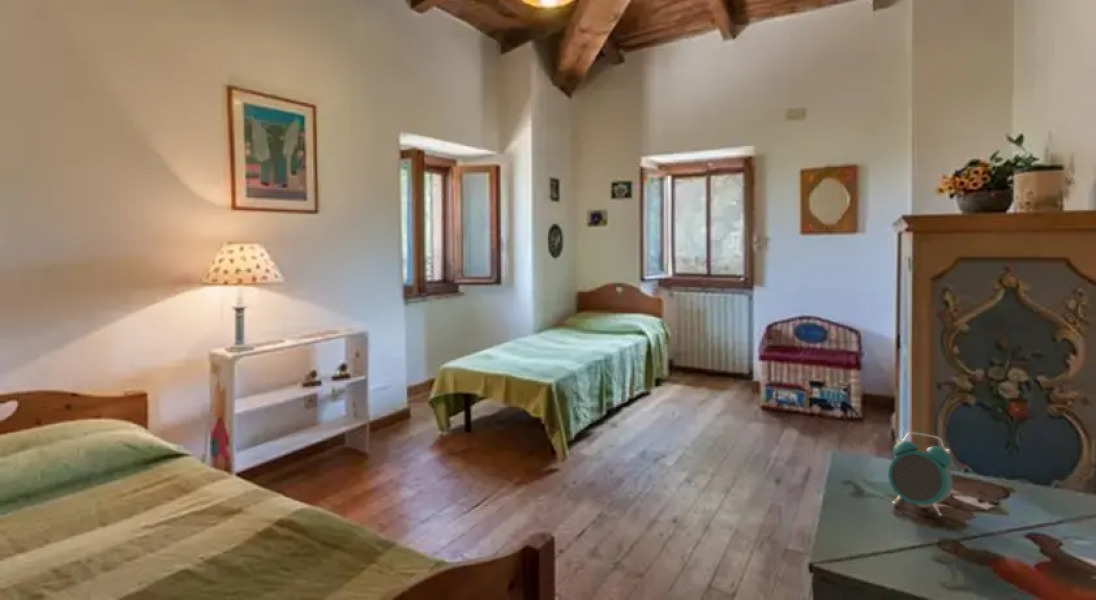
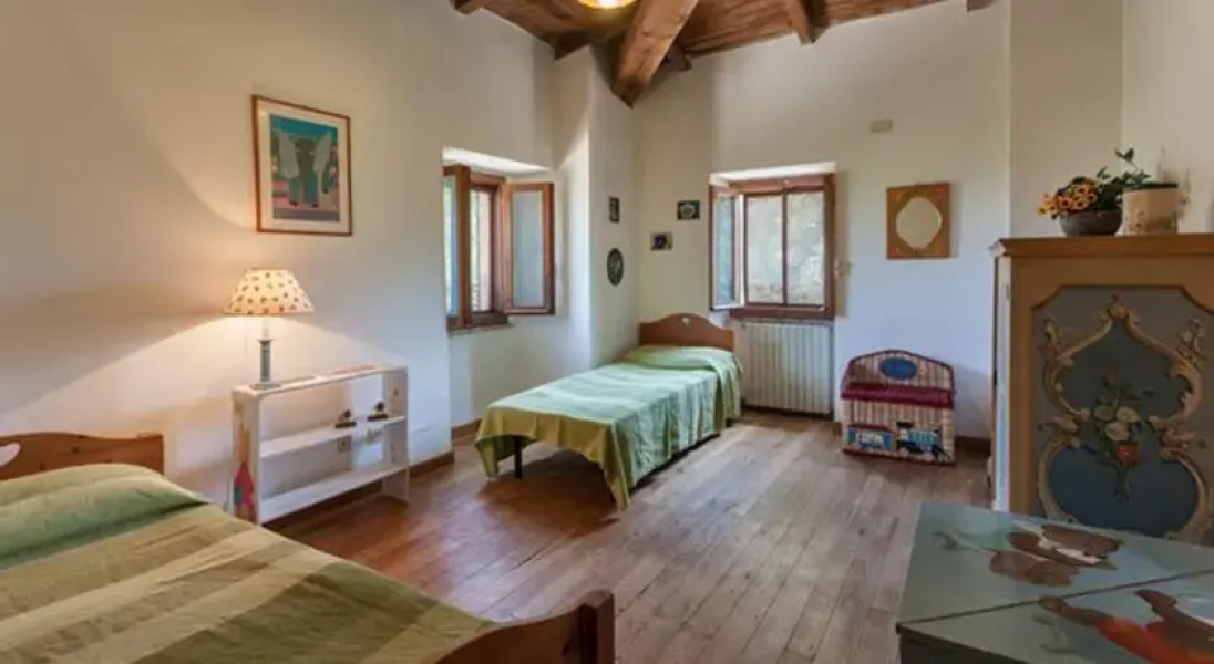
- alarm clock [887,431,954,517]
